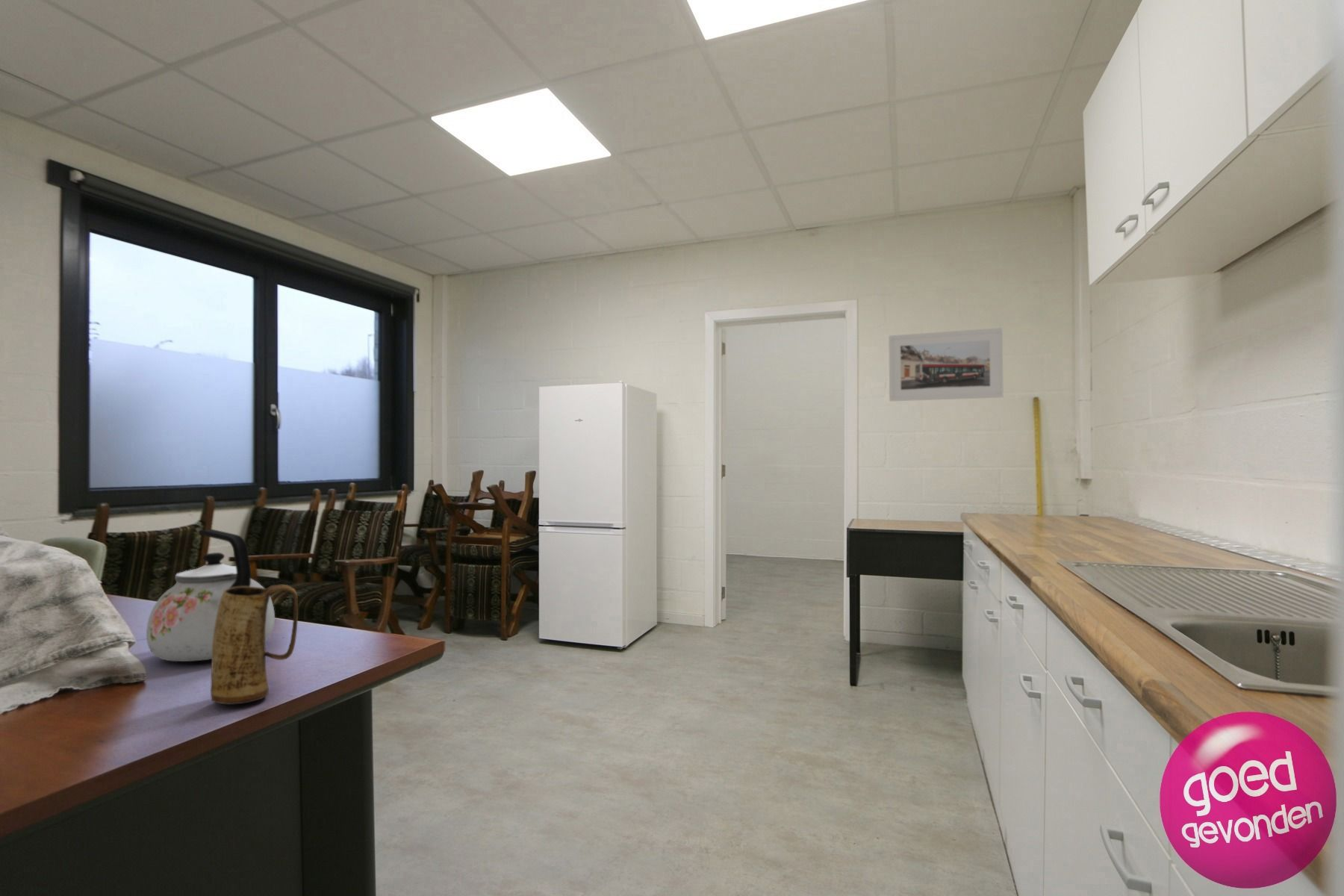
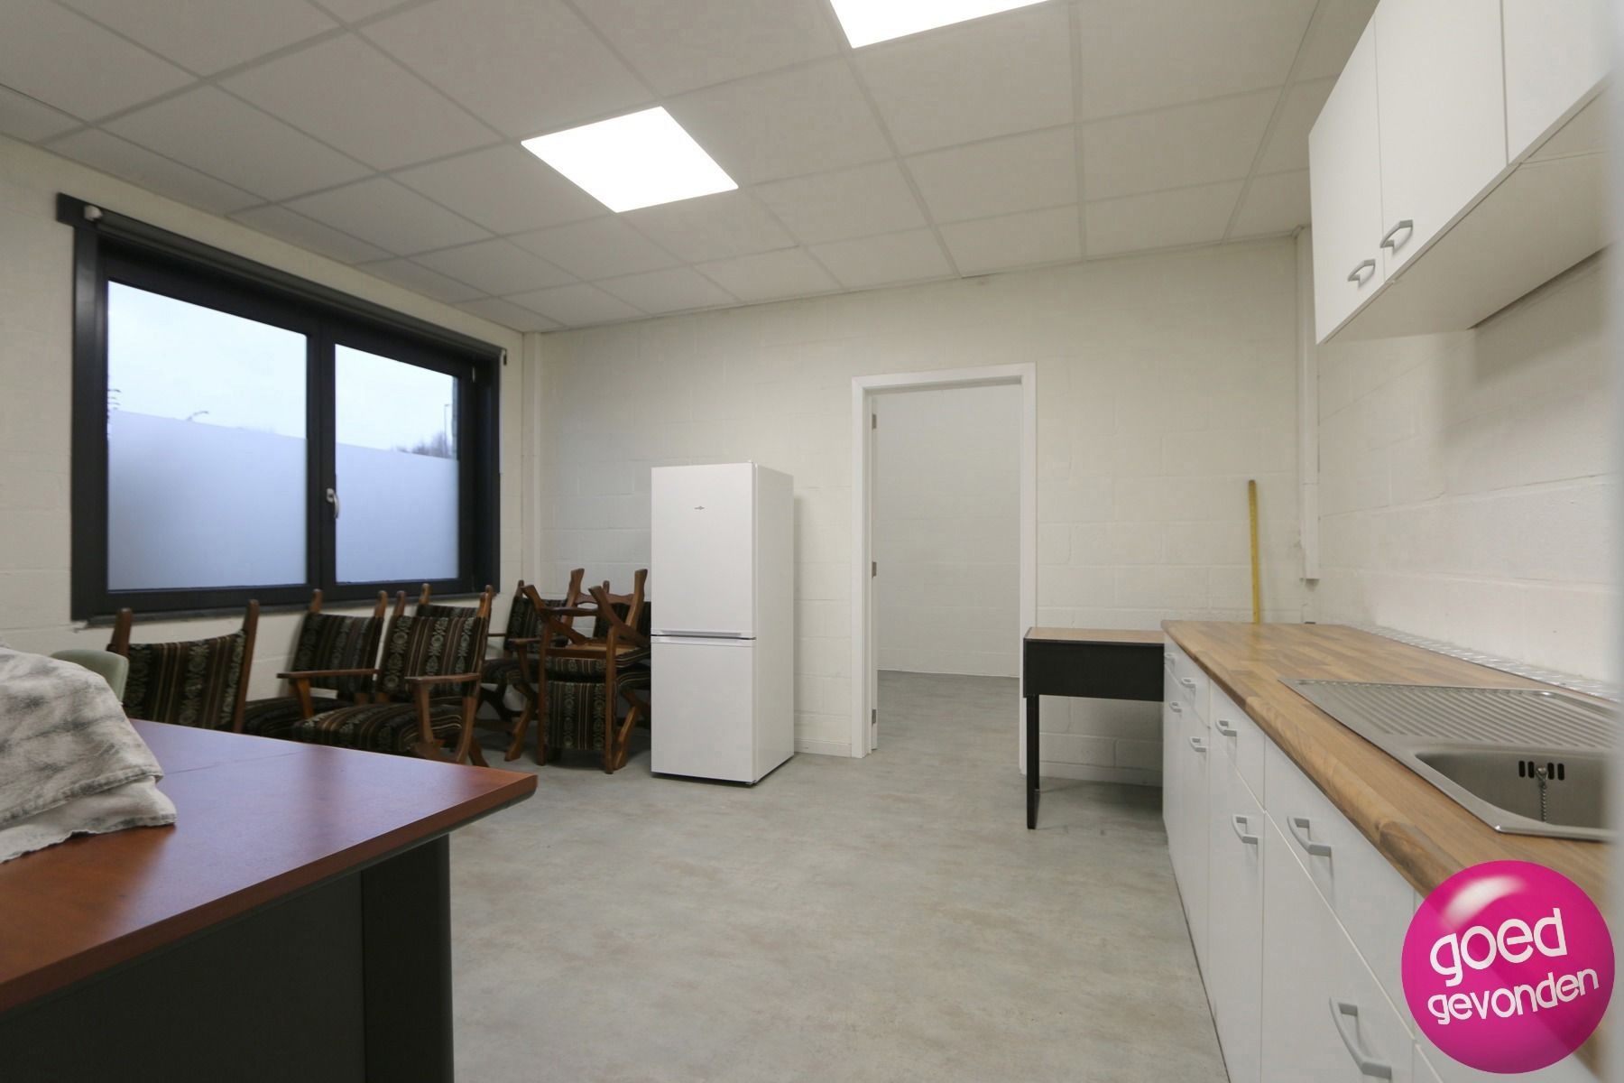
- mug [210,584,299,706]
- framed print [888,327,1004,402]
- kettle [146,528,276,662]
